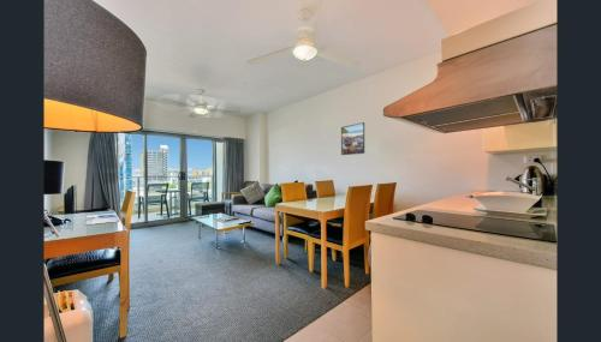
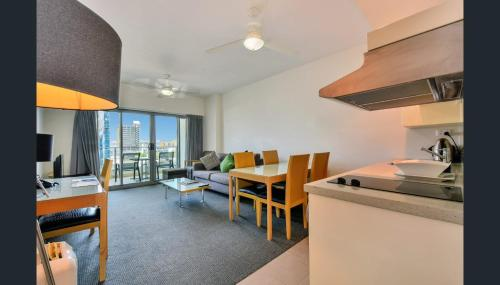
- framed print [340,121,365,156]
